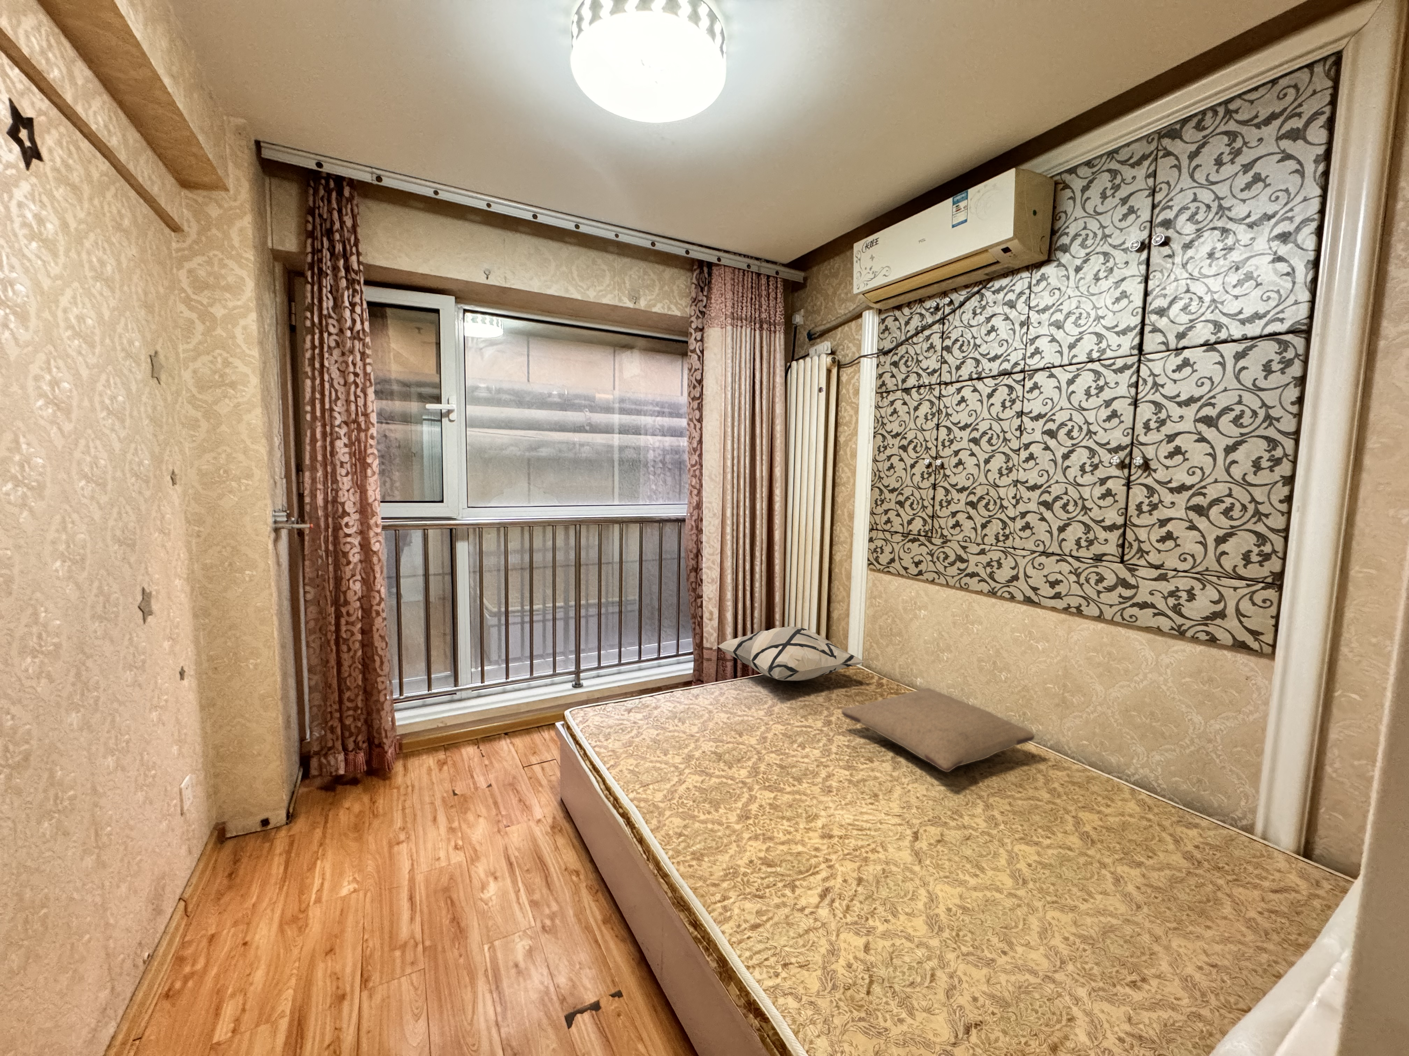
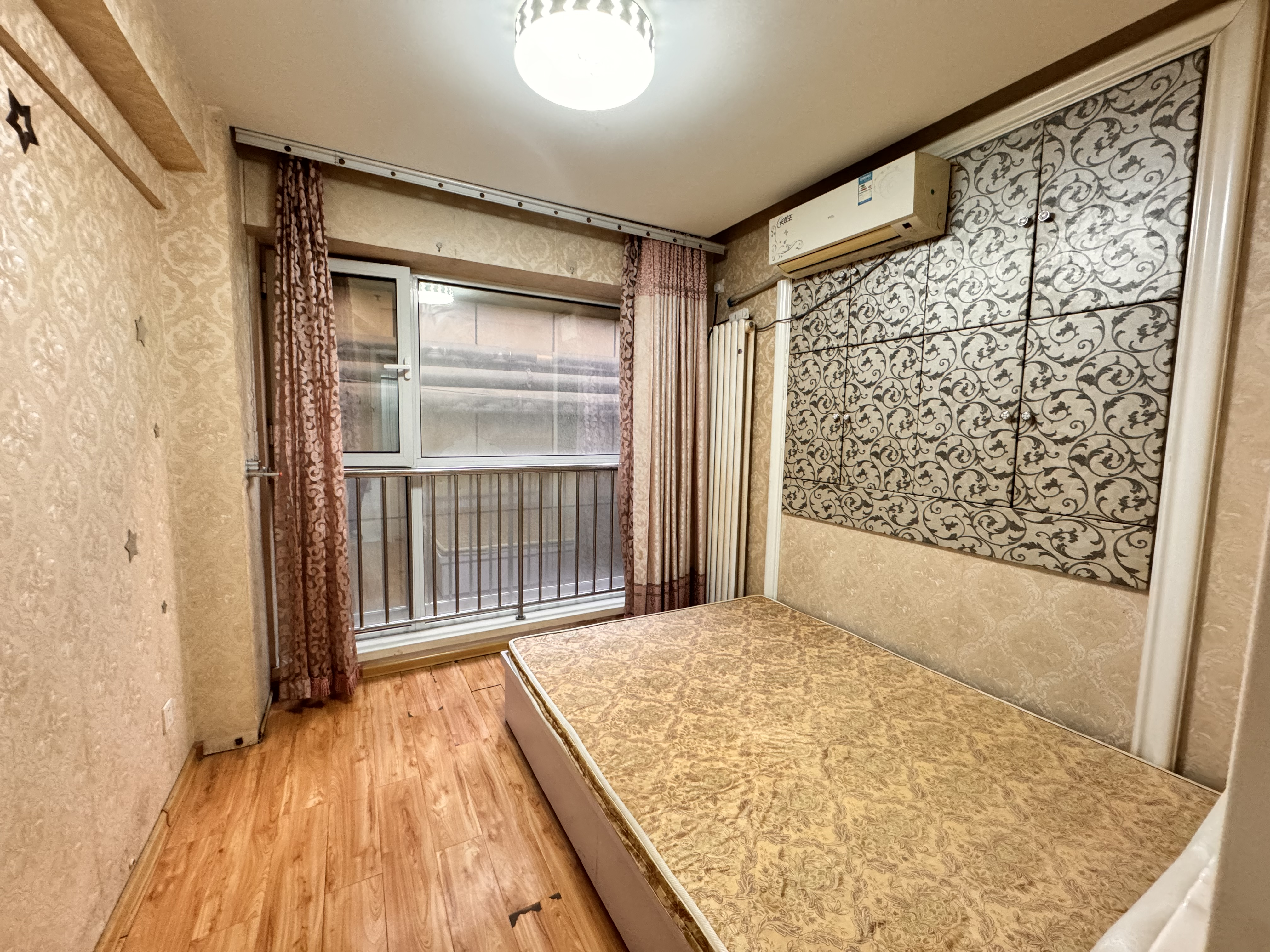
- decorative pillow [717,626,864,681]
- pillow [841,688,1035,772]
